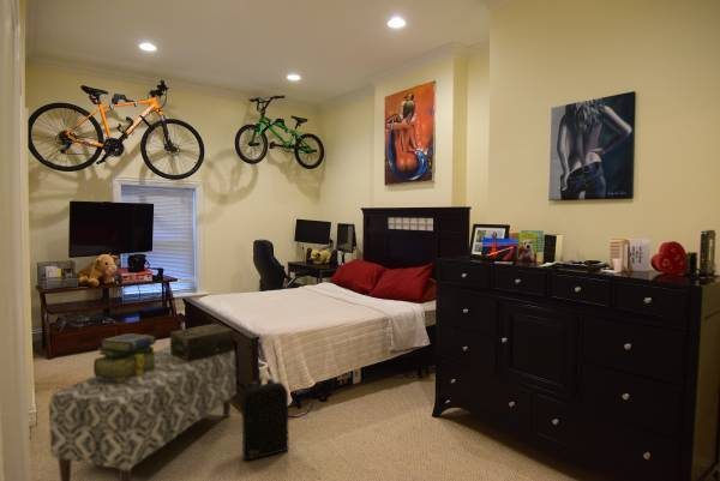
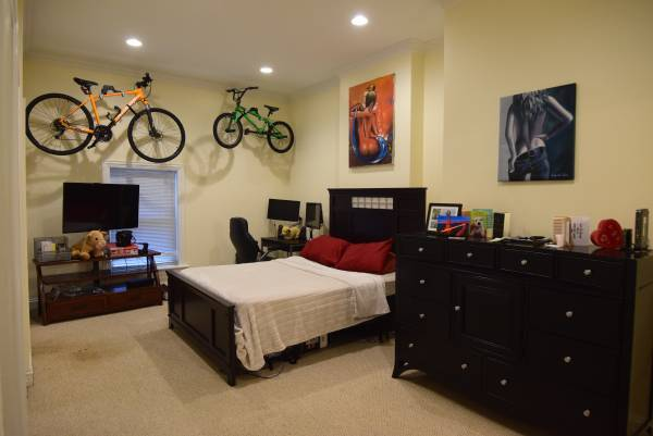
- bench [48,344,238,481]
- backpack [241,375,289,462]
- stack of books [92,332,157,380]
- decorative box [169,323,234,362]
